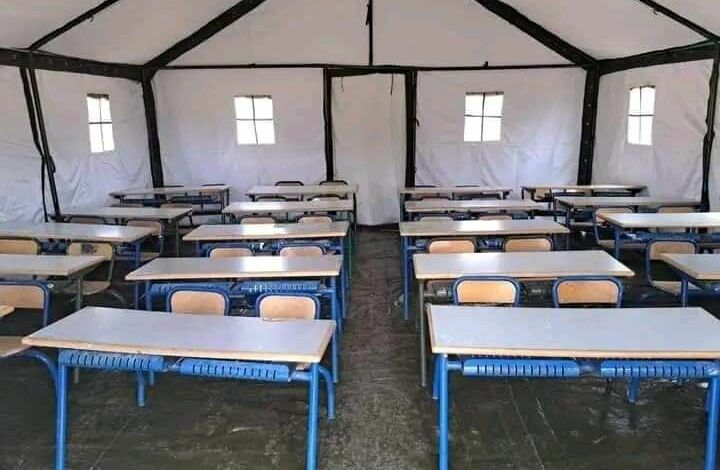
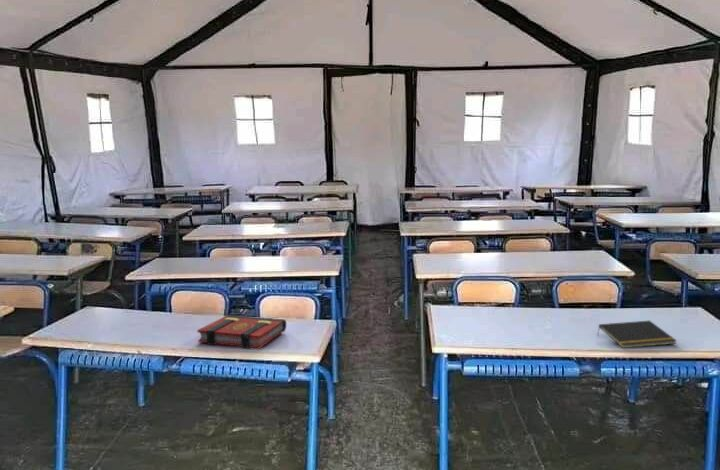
+ book [196,314,287,350]
+ notepad [596,320,678,349]
